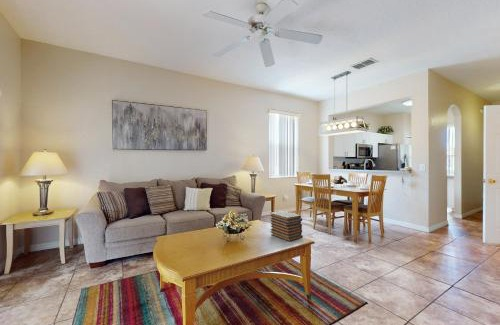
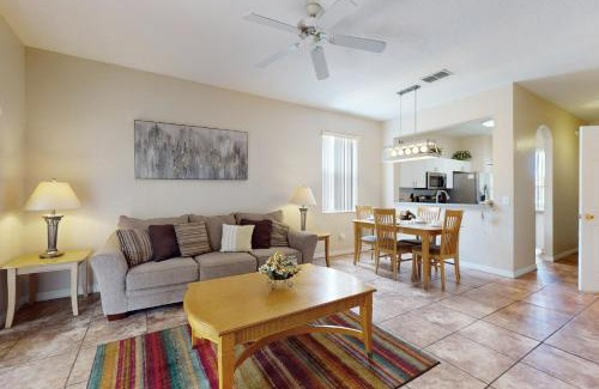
- book stack [269,210,304,243]
